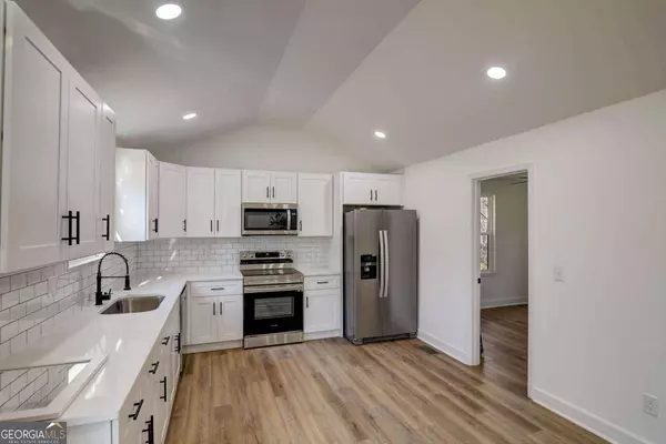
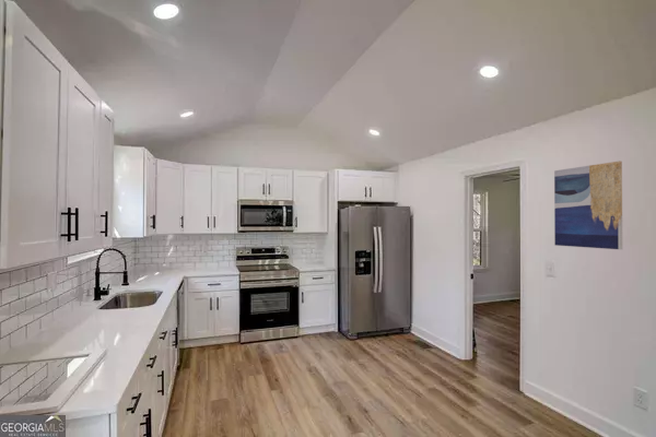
+ wall art [553,160,623,250]
